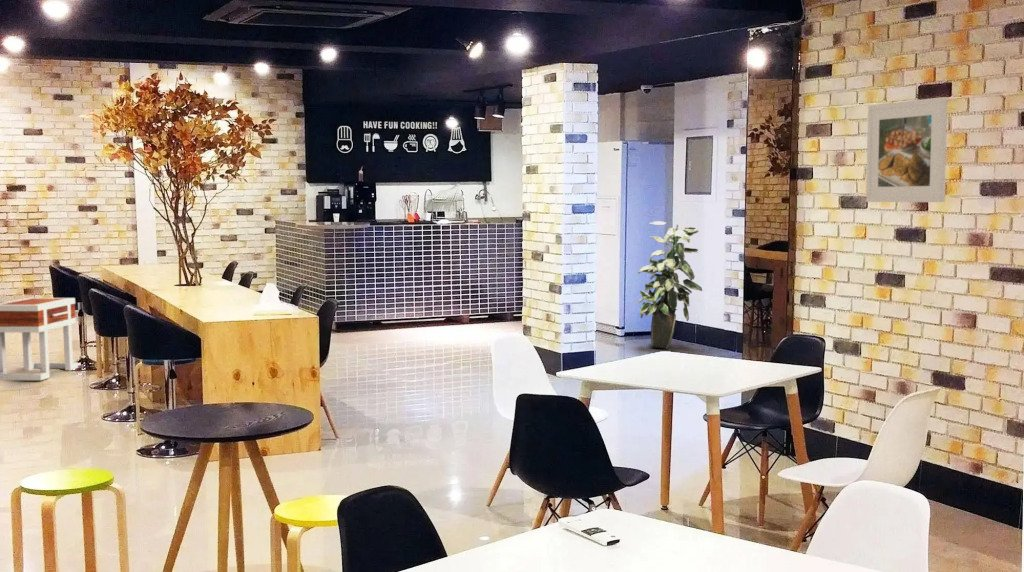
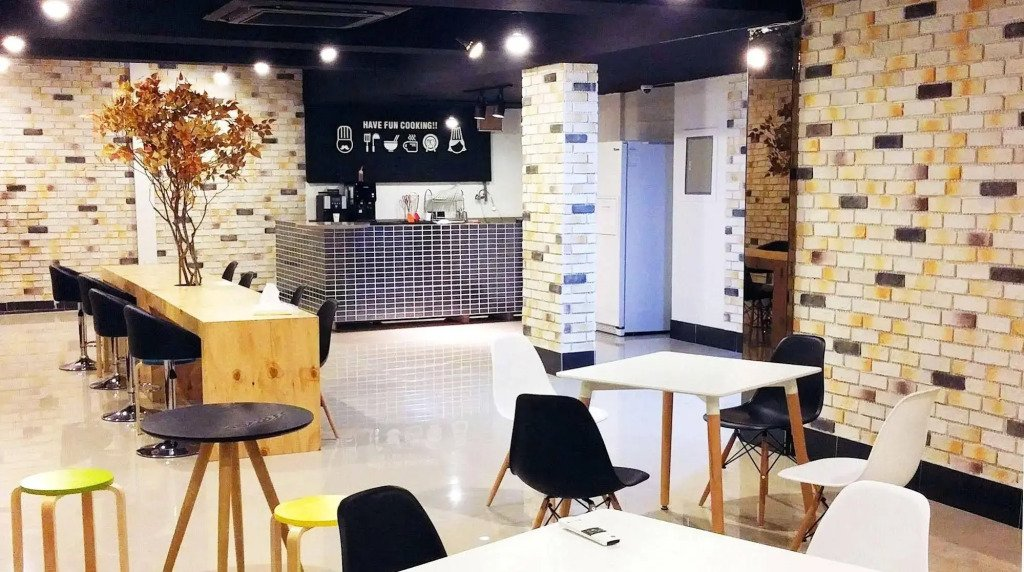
- indoor plant [636,220,703,350]
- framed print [865,96,948,203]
- side table [0,297,79,381]
